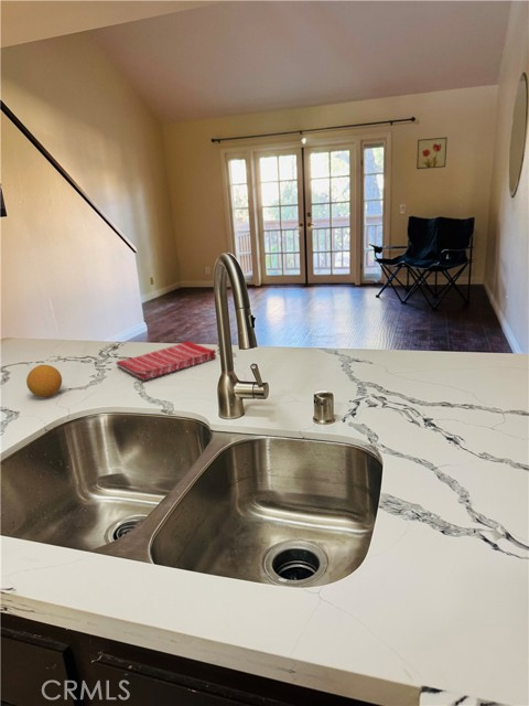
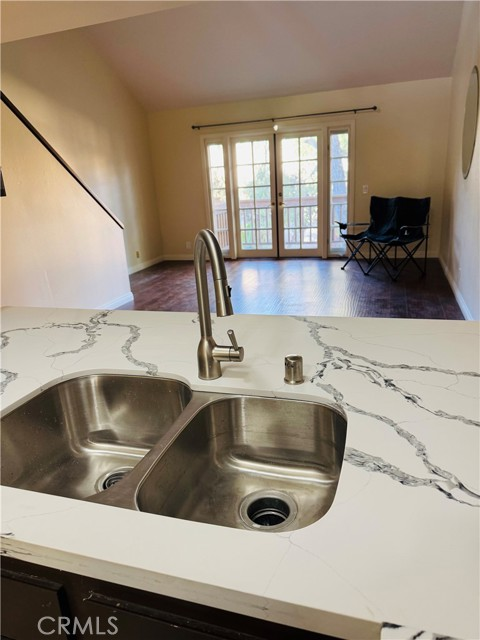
- wall art [415,136,449,170]
- dish towel [115,340,217,381]
- fruit [25,364,63,398]
